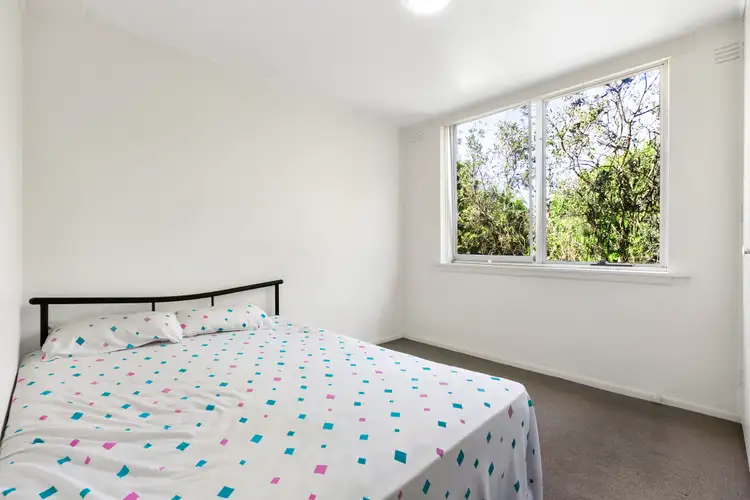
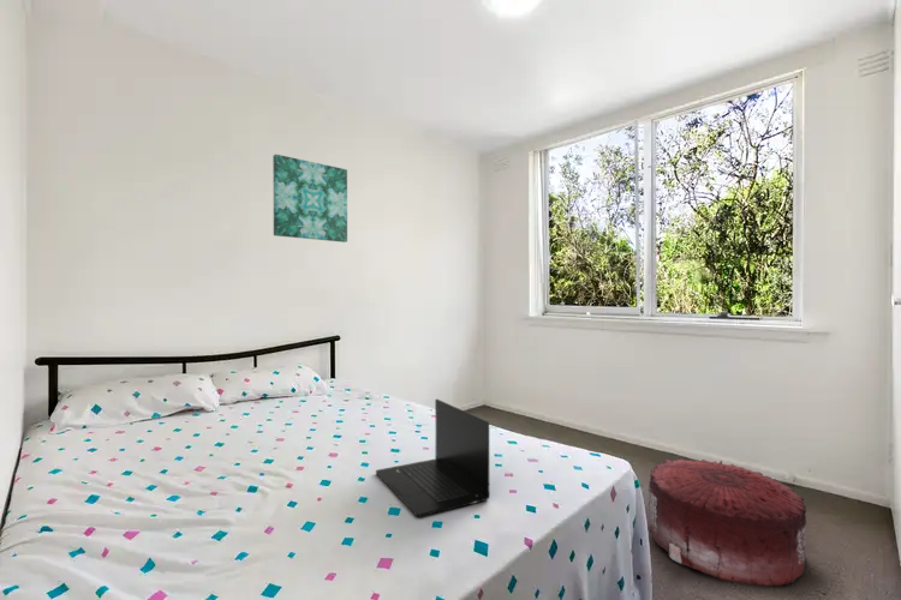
+ wall art [272,154,348,244]
+ pouf [648,458,807,587]
+ laptop [375,398,490,518]
